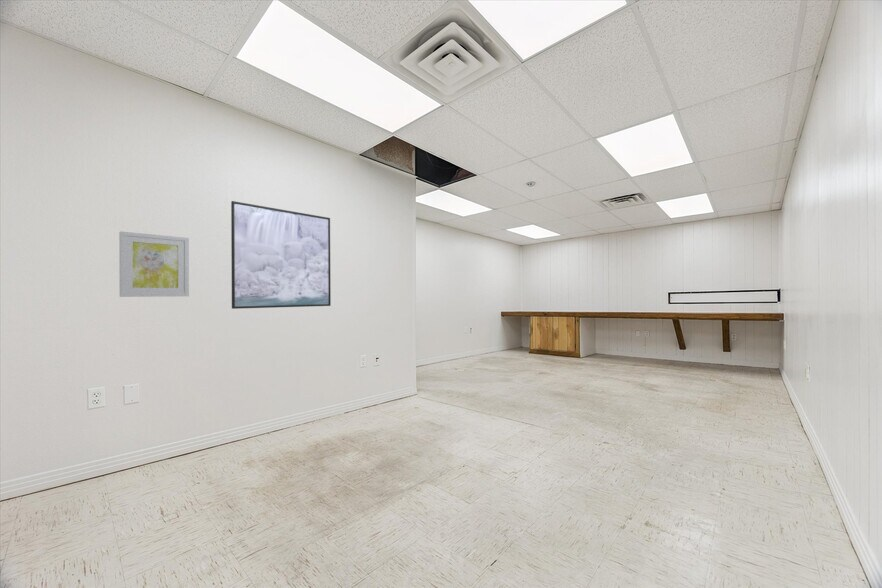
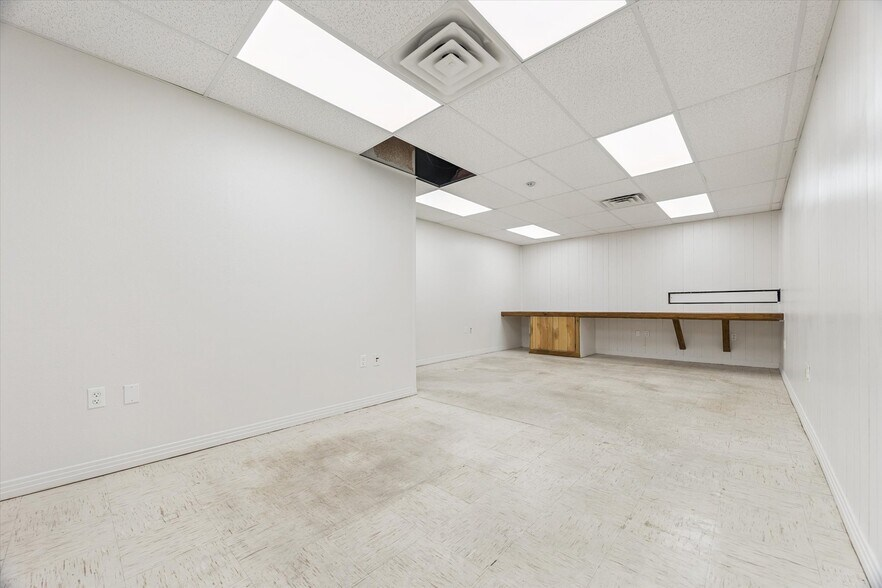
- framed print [230,200,332,310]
- wall art [118,230,190,298]
